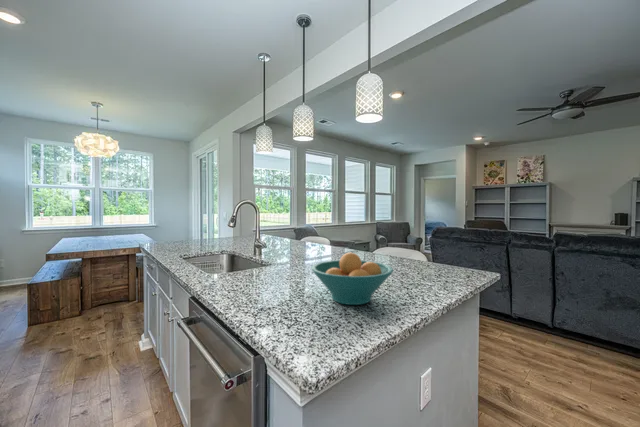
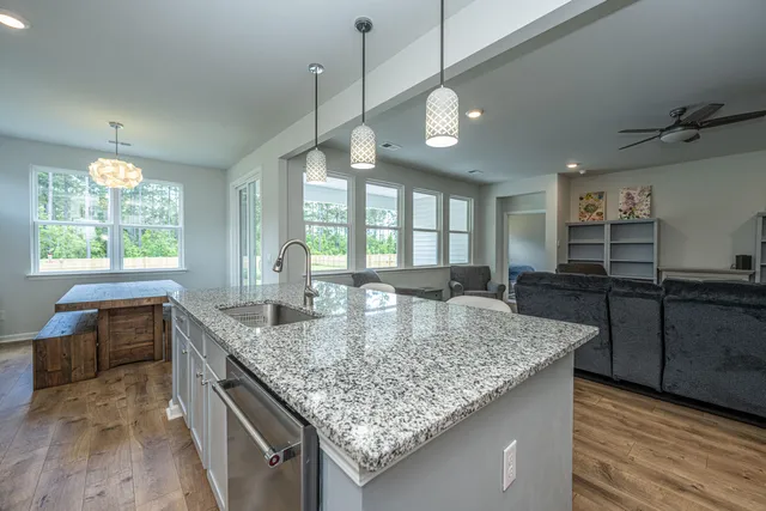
- fruit bowl [310,252,394,306]
